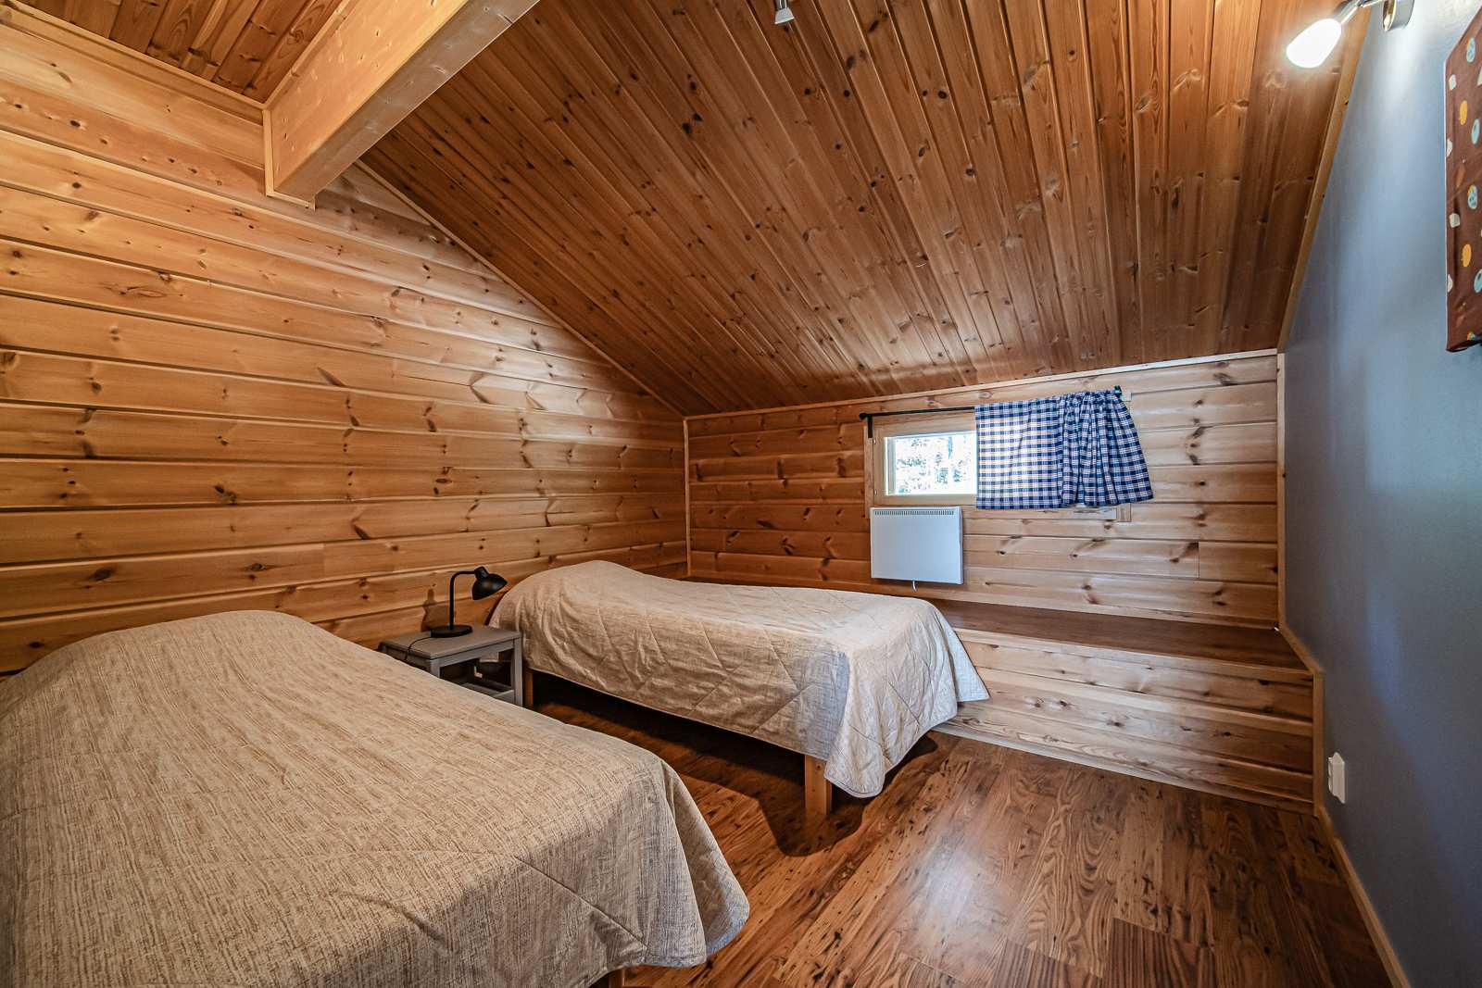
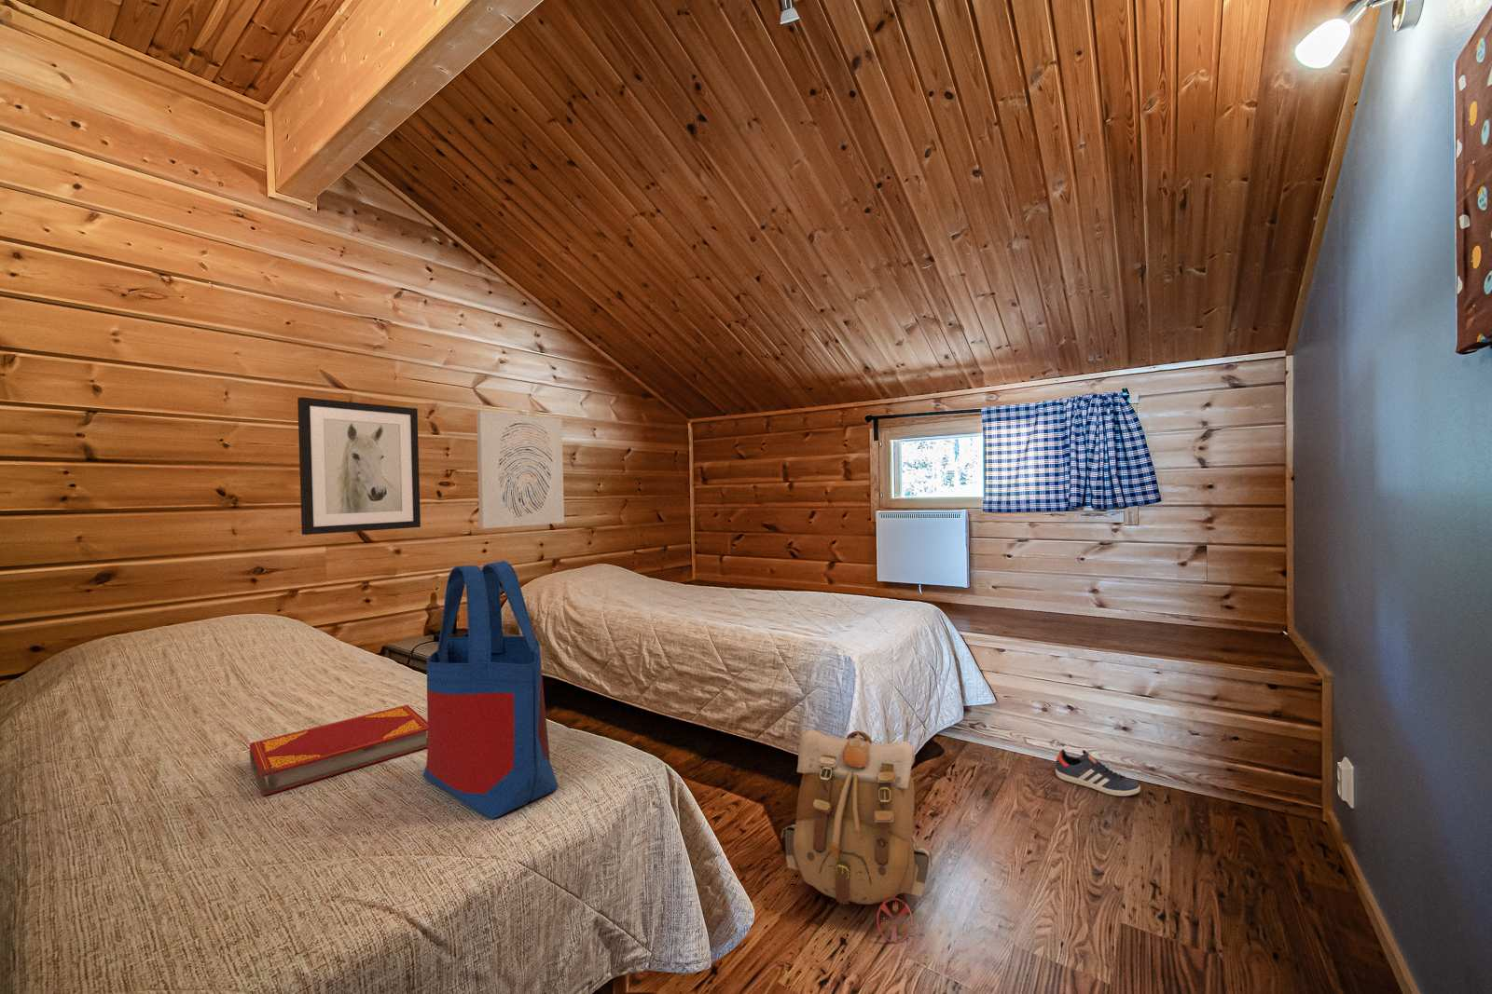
+ tote bag [423,560,558,820]
+ backpack [779,729,934,944]
+ hardback book [249,704,429,798]
+ wall art [296,396,422,536]
+ sneaker [1055,749,1141,797]
+ wall art [475,409,565,529]
